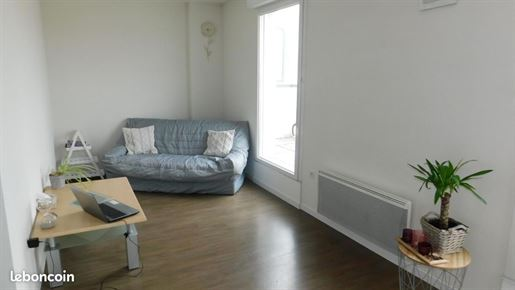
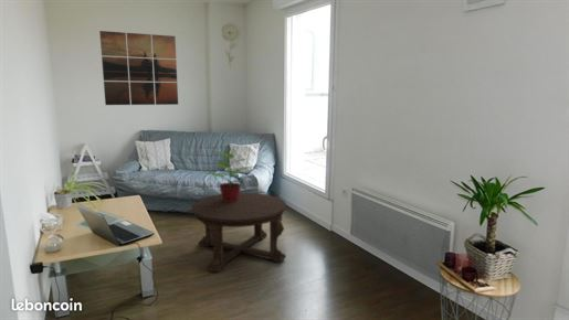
+ potted plant [204,145,252,202]
+ wall art [98,30,179,106]
+ coffee table [190,192,287,273]
